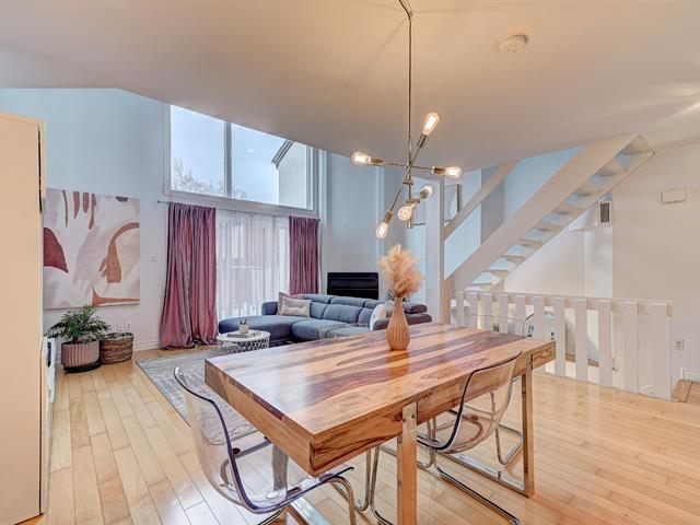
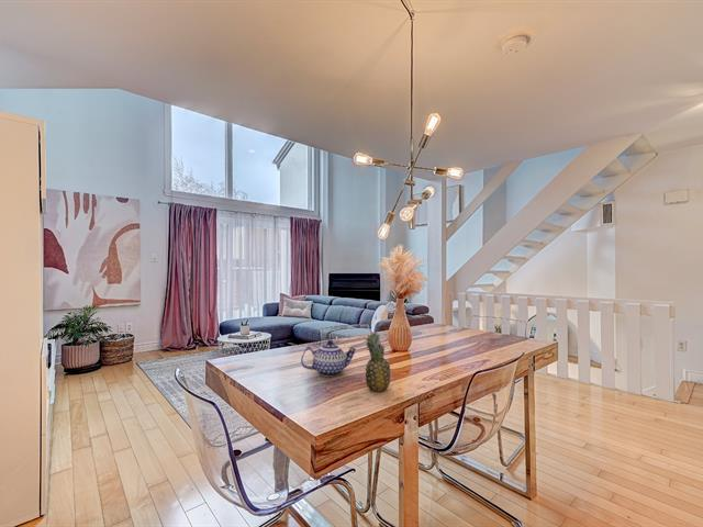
+ teapot [300,339,357,378]
+ fruit [364,329,392,393]
